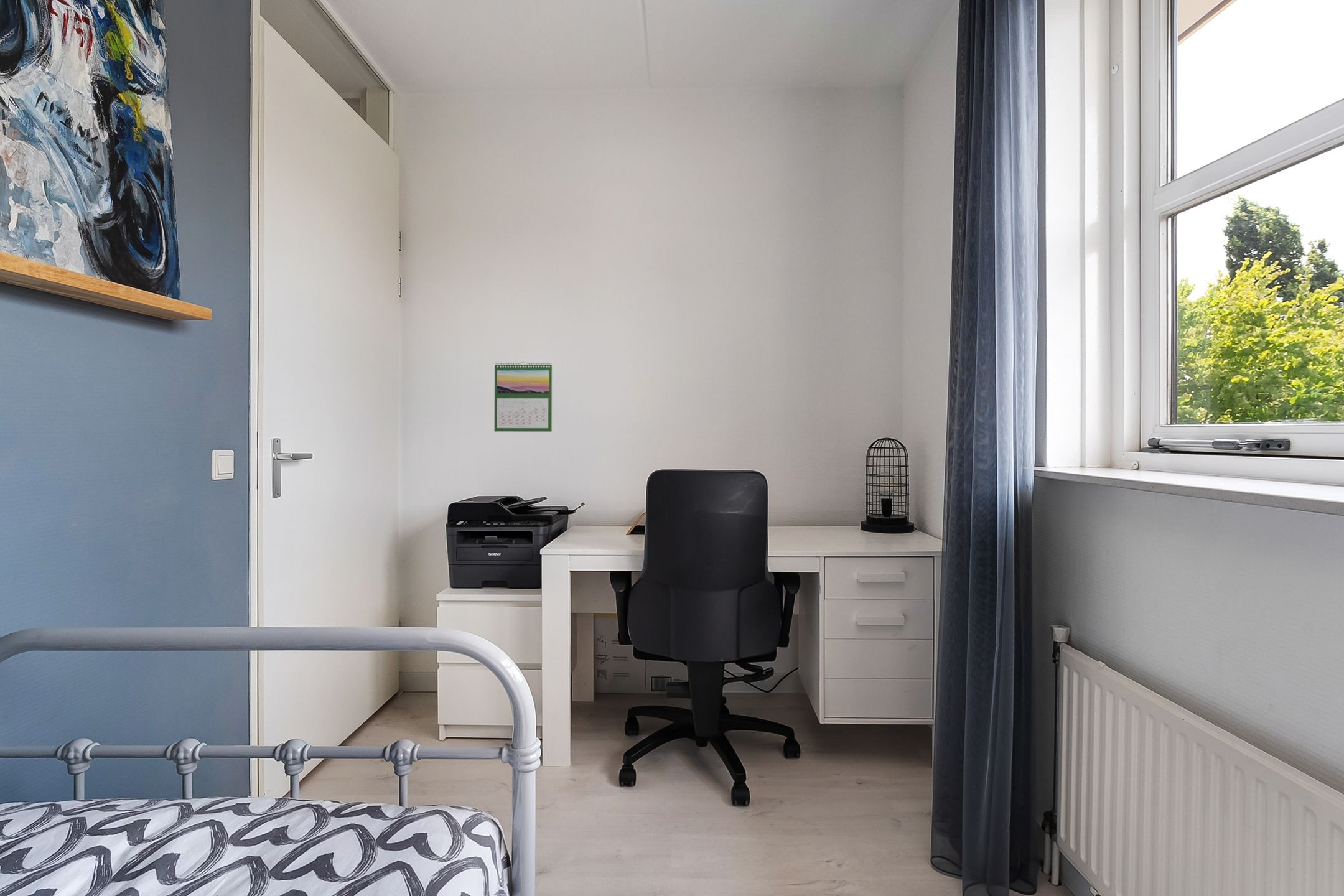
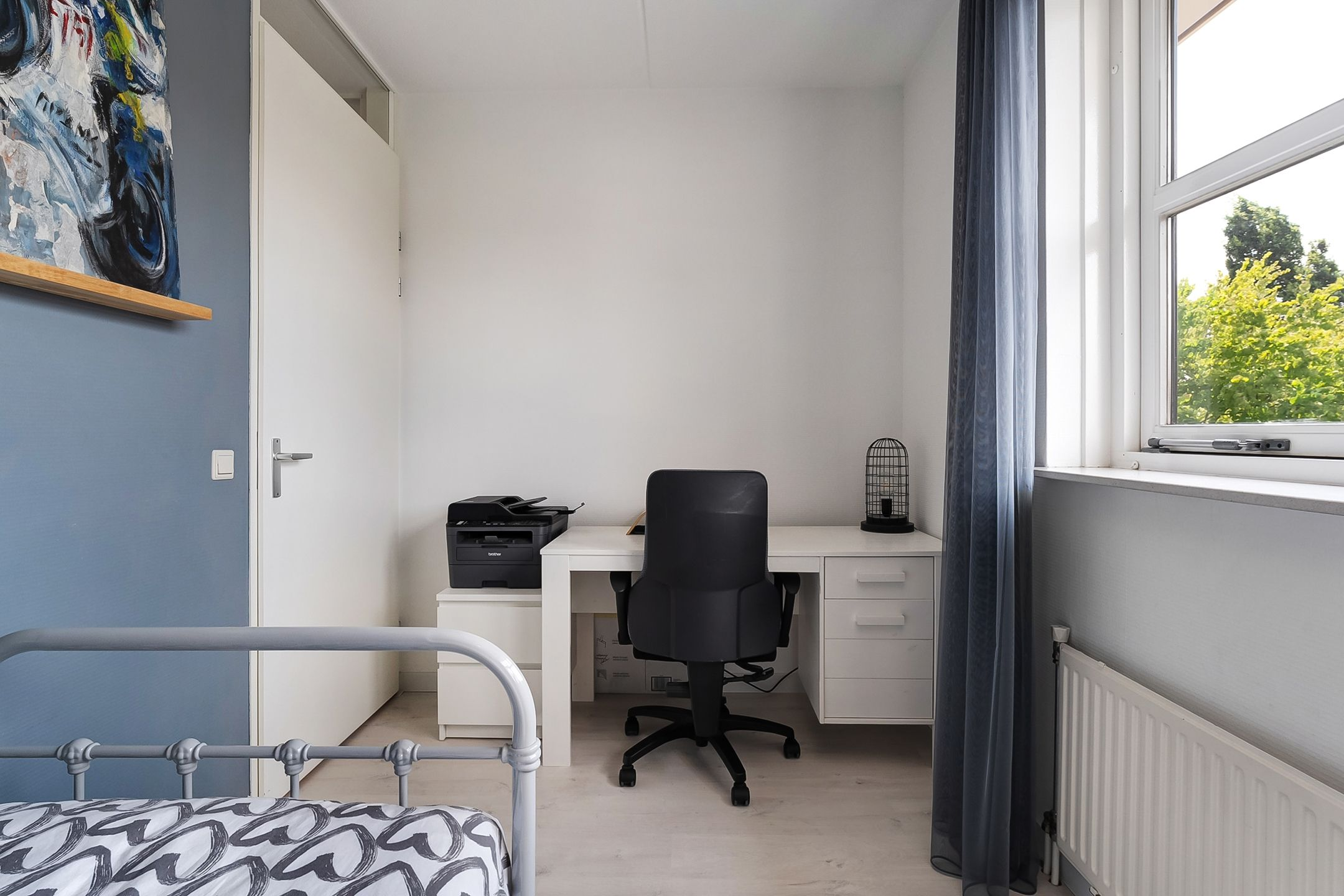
- calendar [494,361,553,432]
